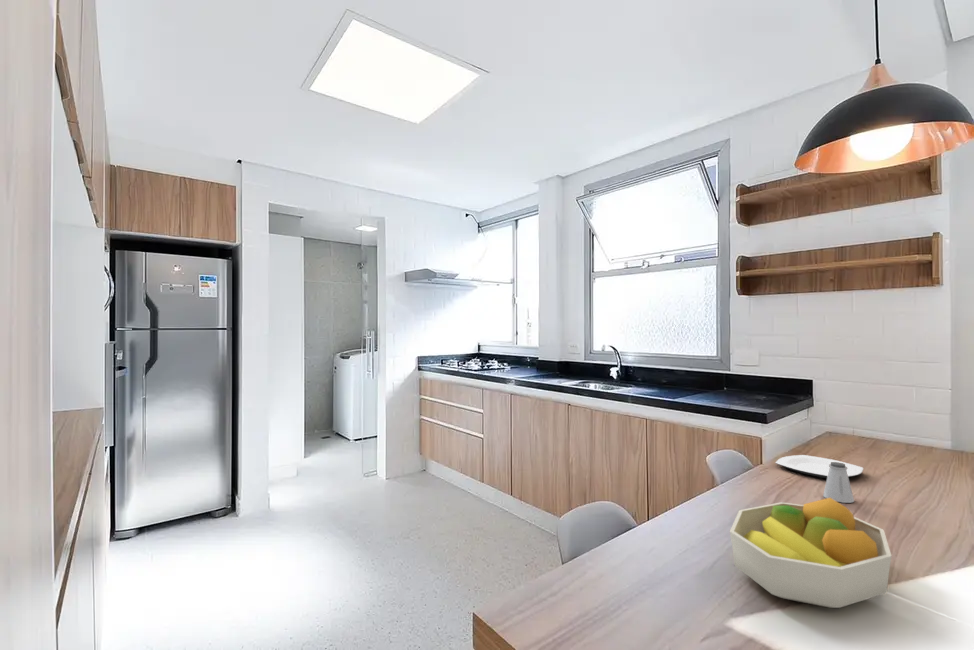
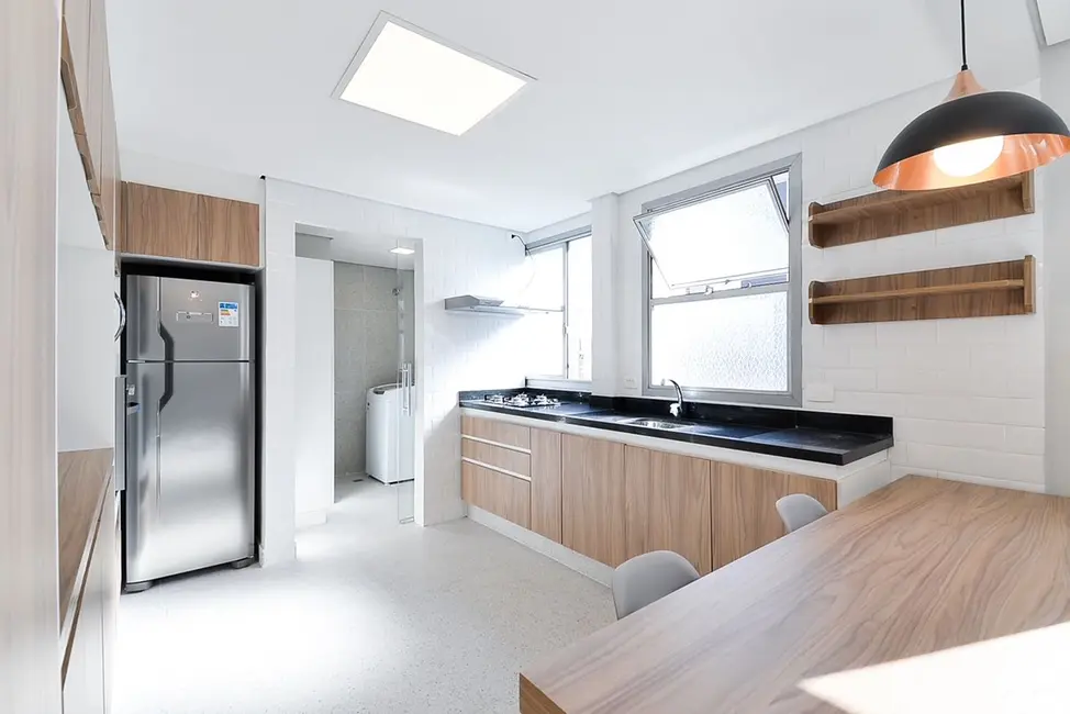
- plate [775,454,864,479]
- saltshaker [822,462,855,504]
- fruit bowl [729,498,893,609]
